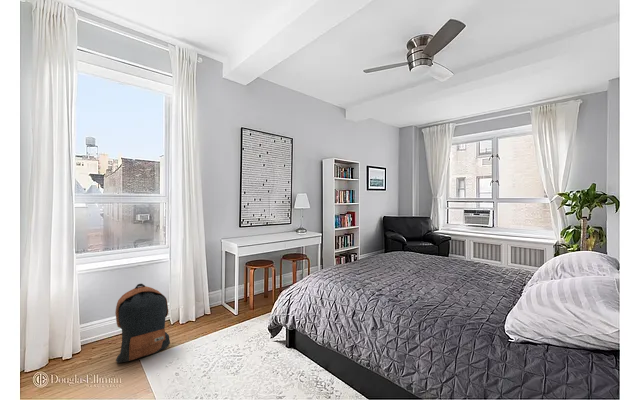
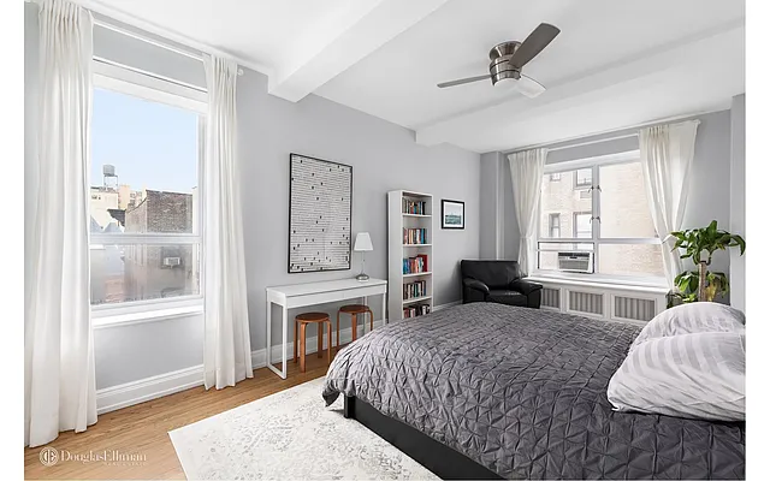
- backpack [114,283,171,364]
